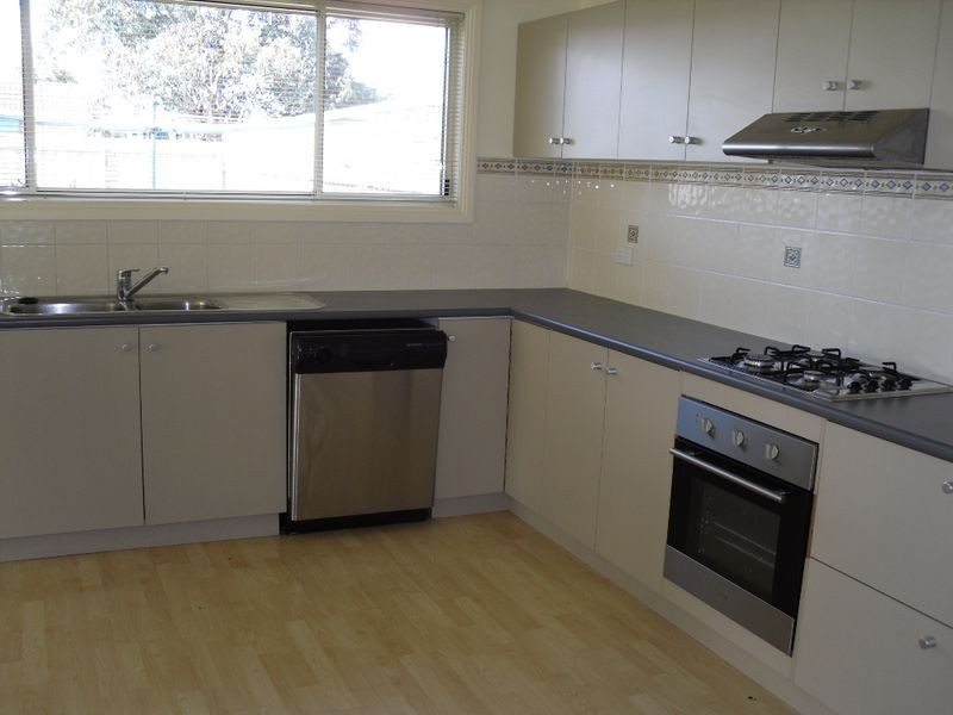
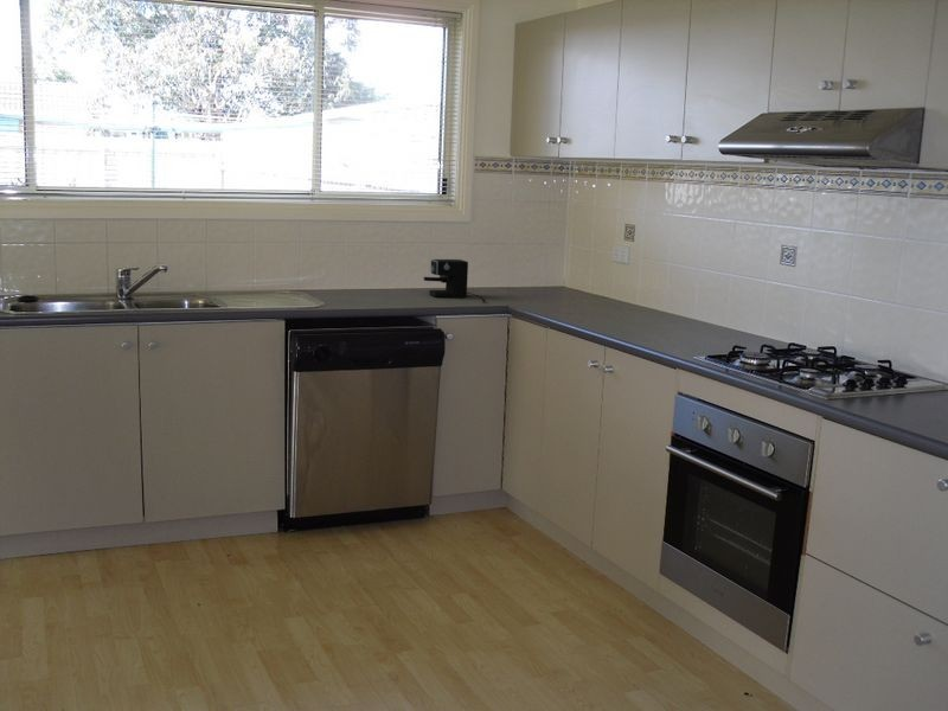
+ coffee maker [422,258,487,303]
